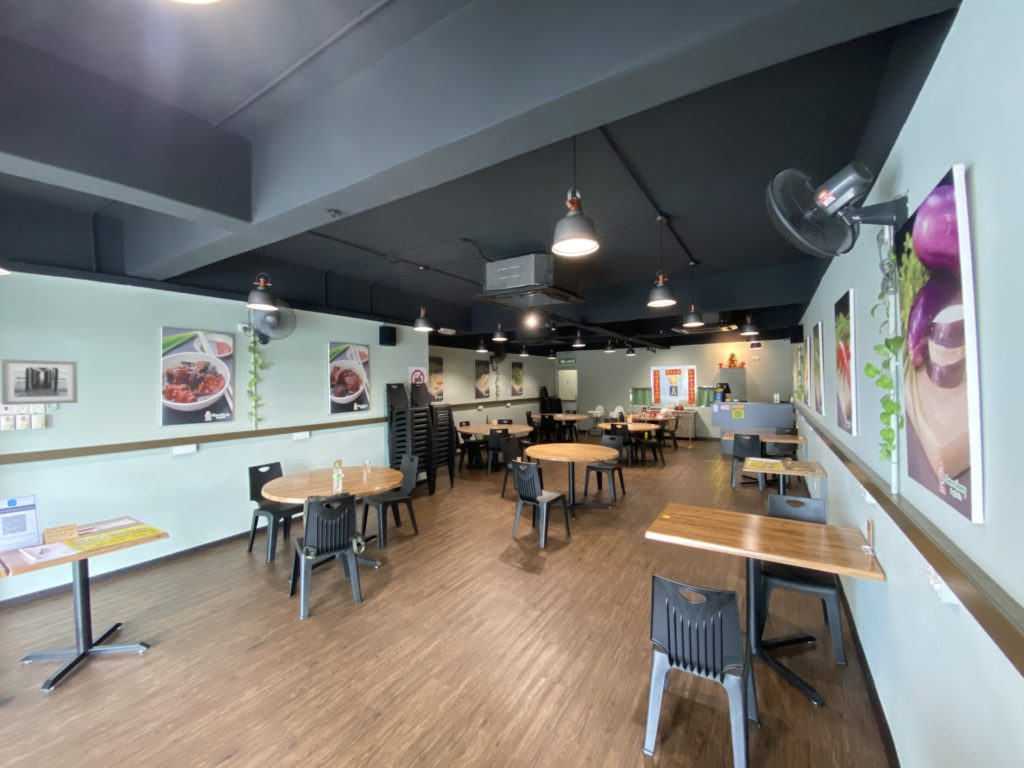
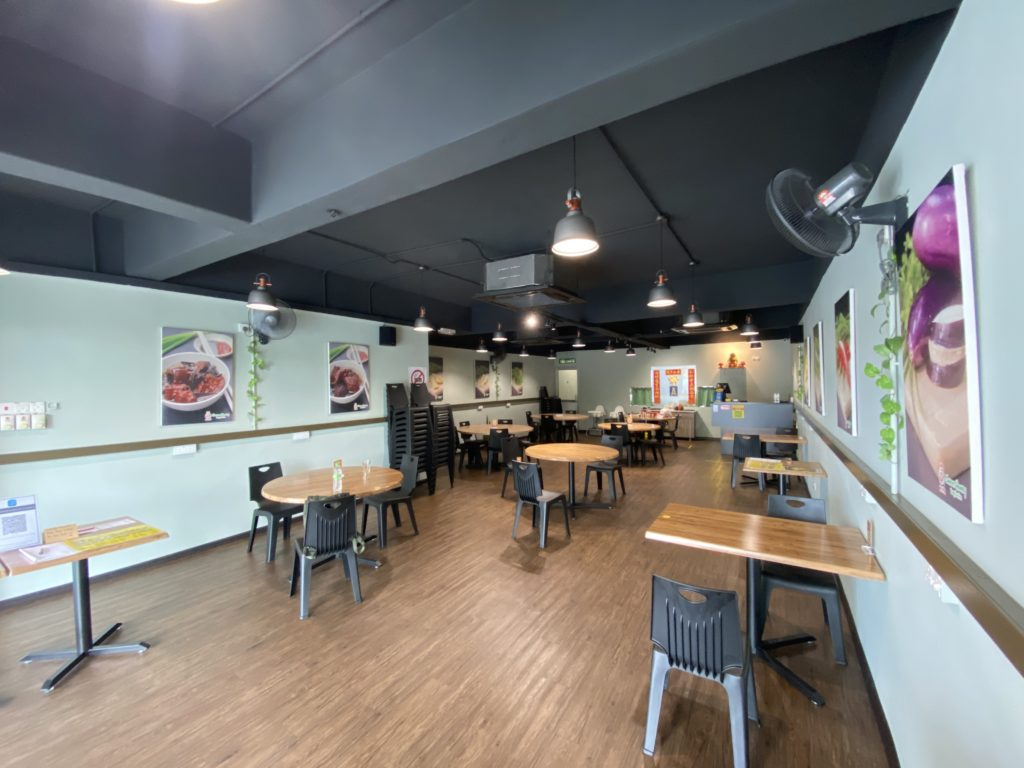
- wall art [1,358,79,406]
